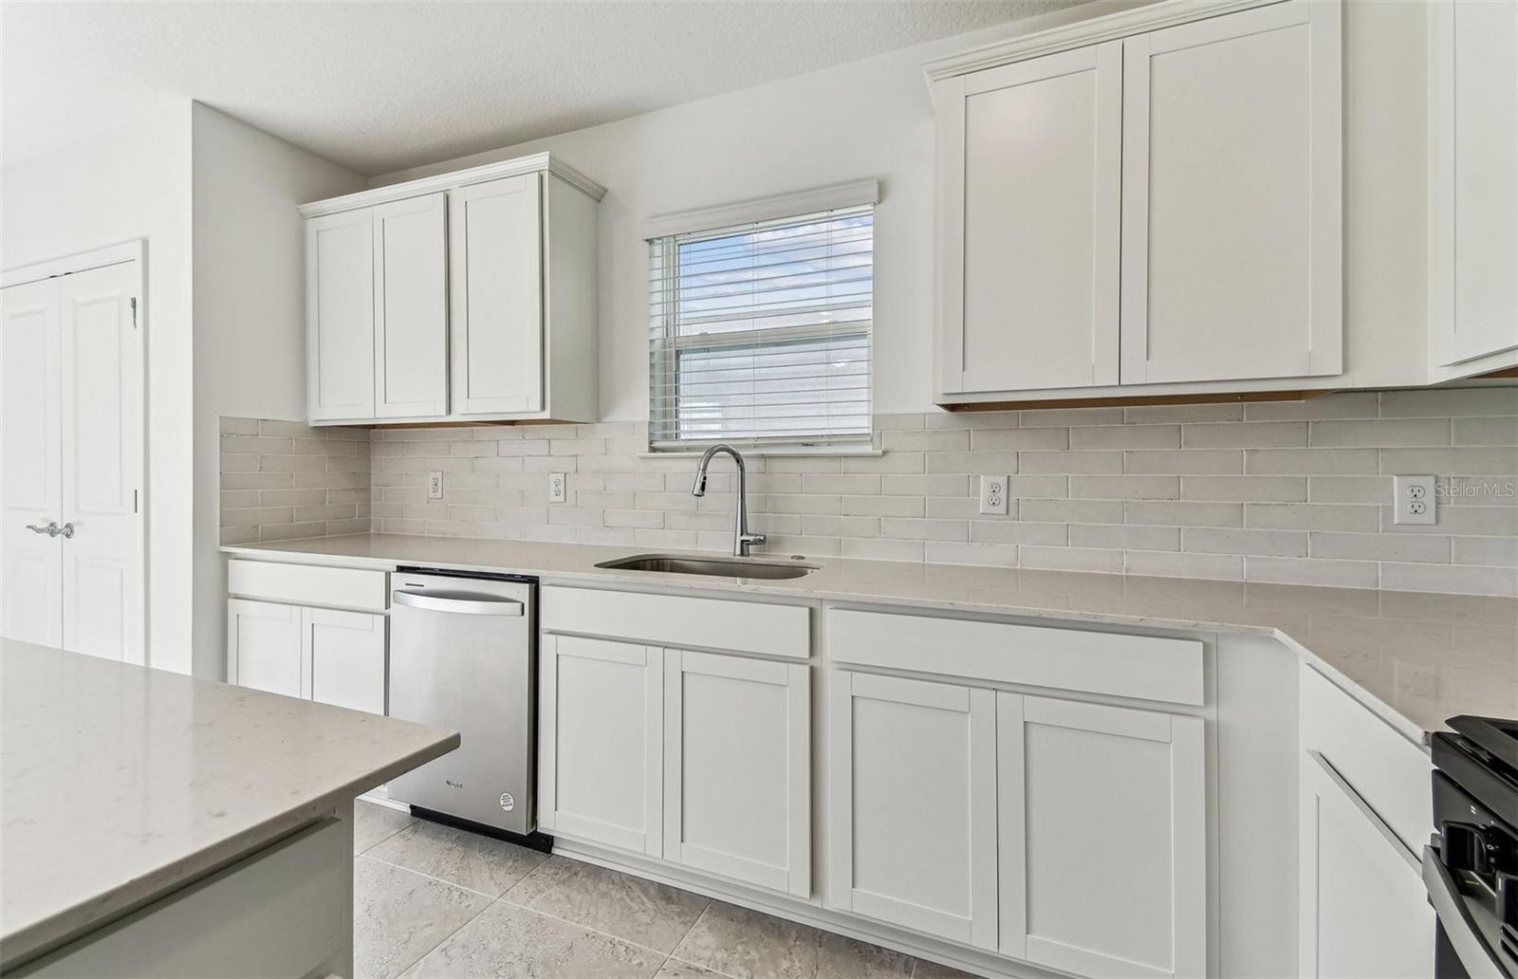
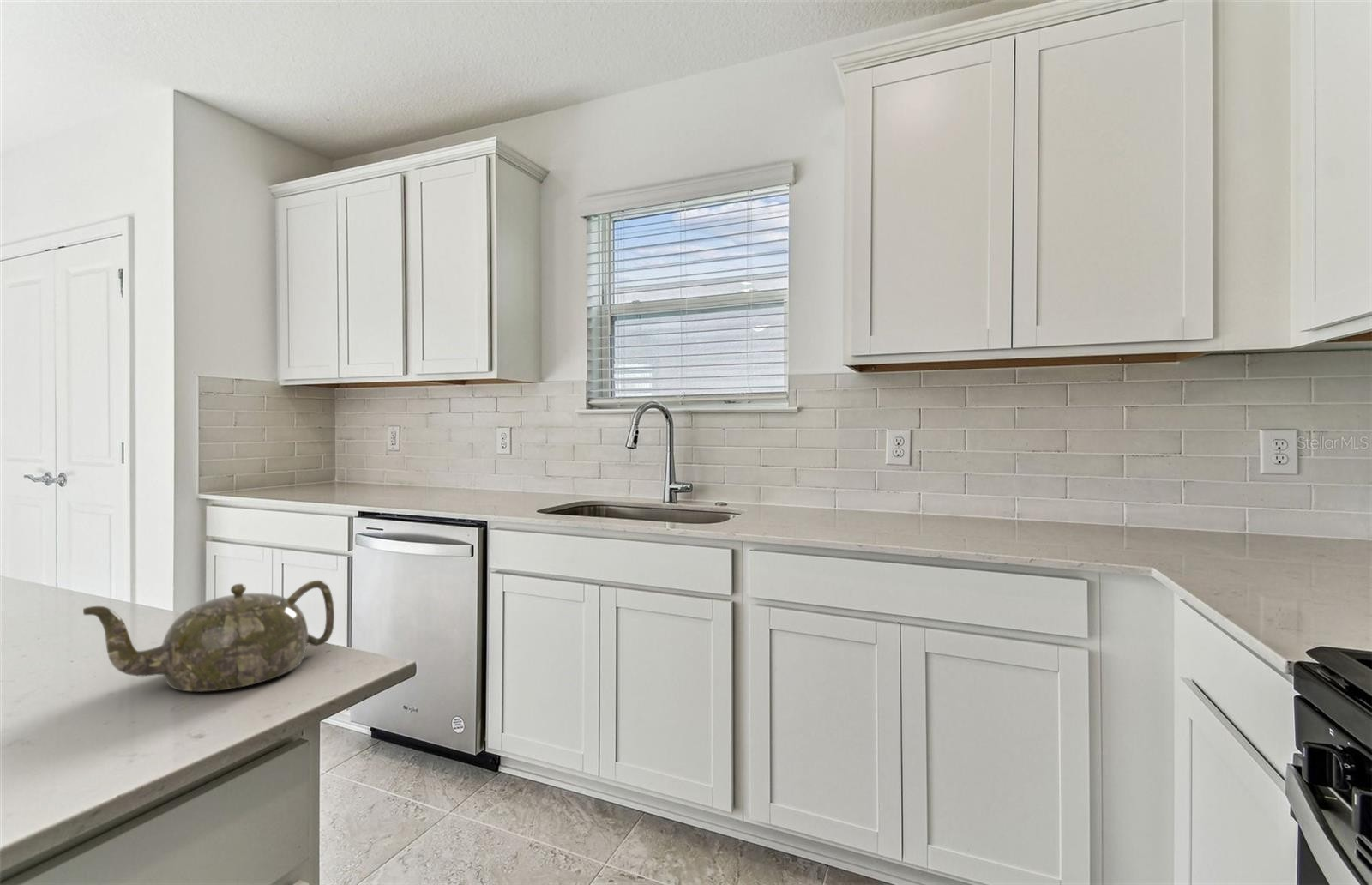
+ teapot [82,580,335,693]
